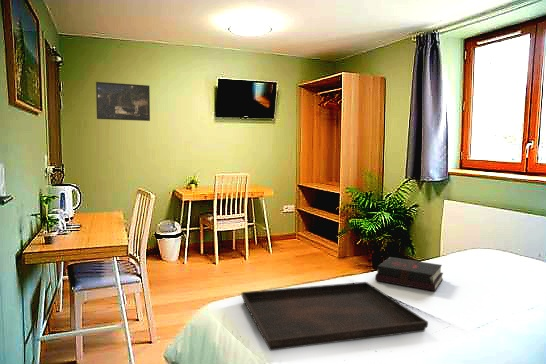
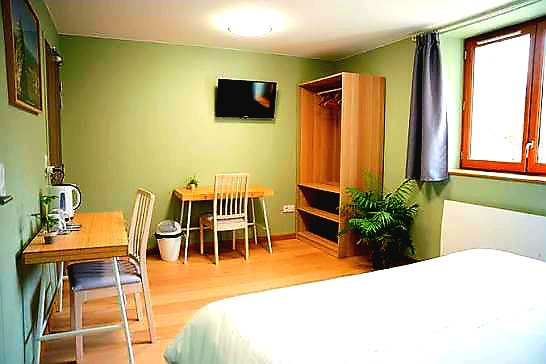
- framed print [95,81,151,122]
- serving tray [241,281,429,352]
- hardback book [374,256,444,292]
